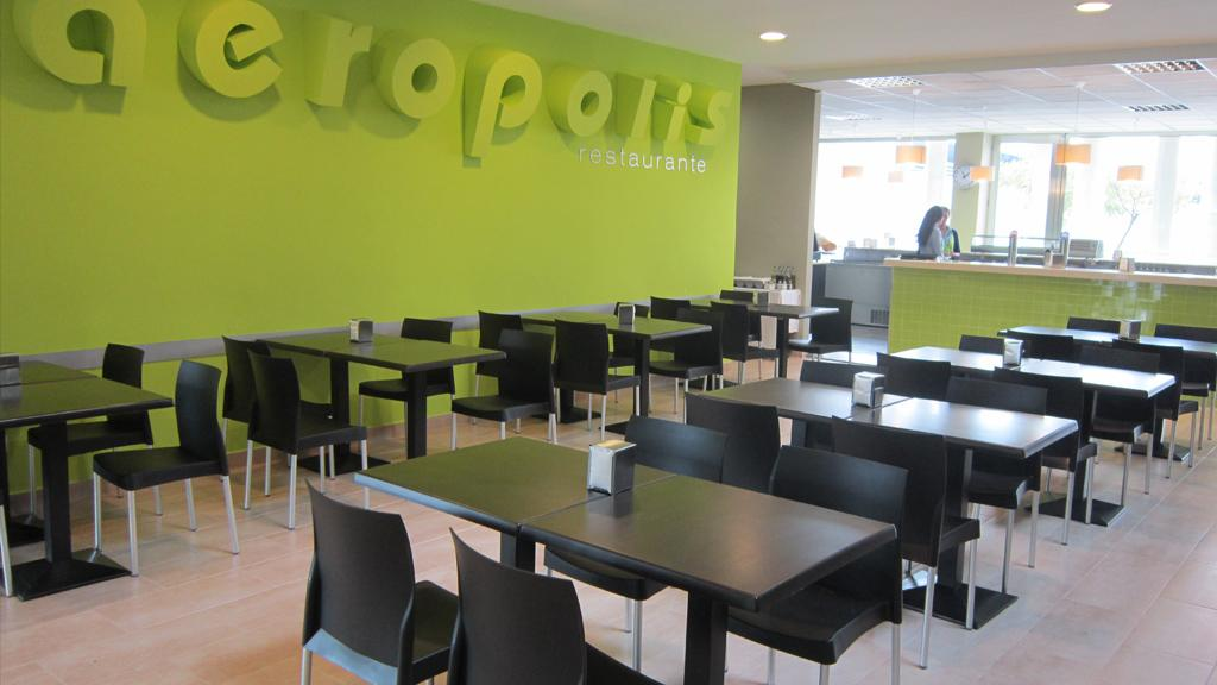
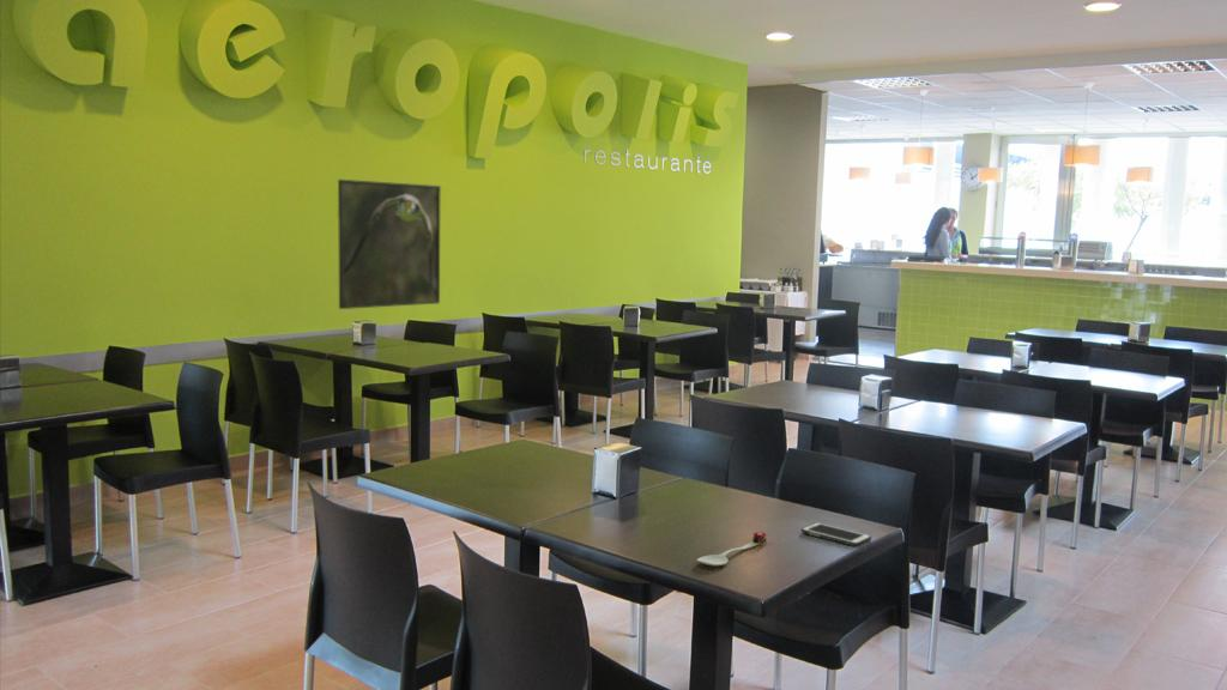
+ cell phone [800,521,872,547]
+ spoon [696,531,768,567]
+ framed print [337,178,442,310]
